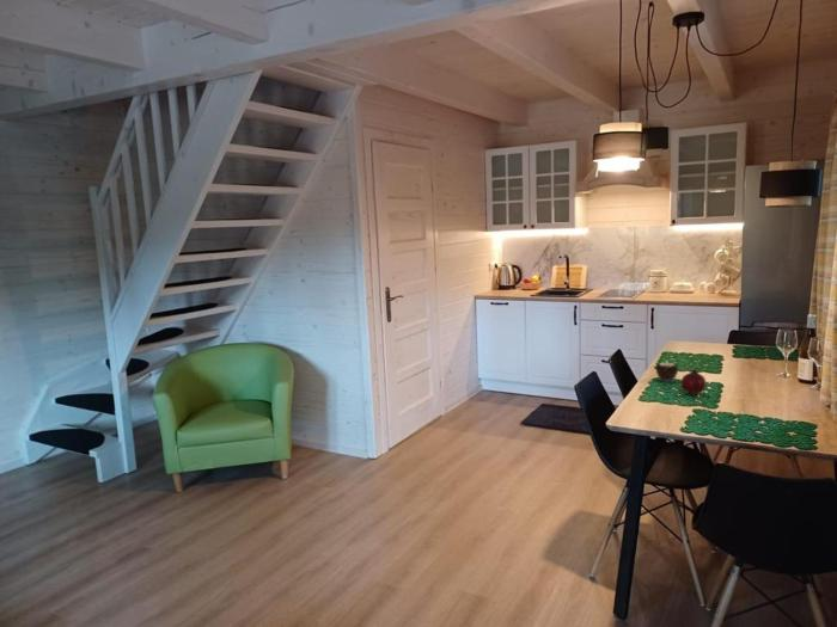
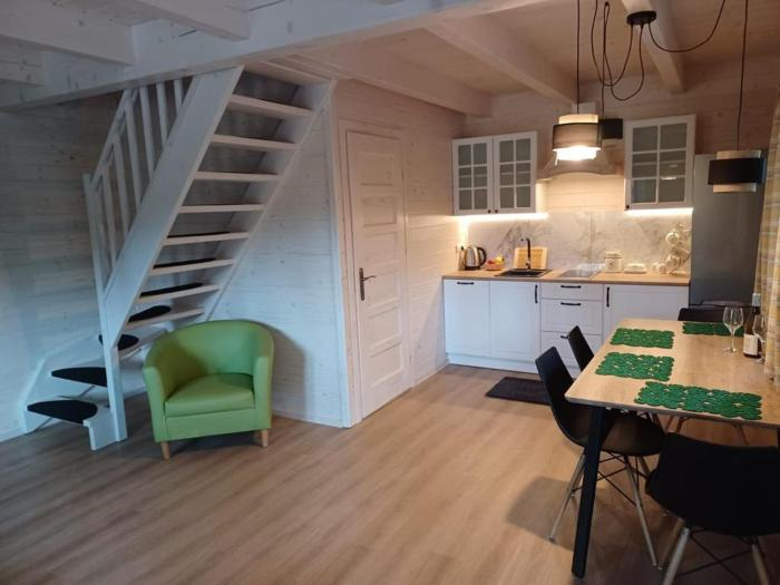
- fruit [680,368,707,395]
- candle [654,361,679,383]
